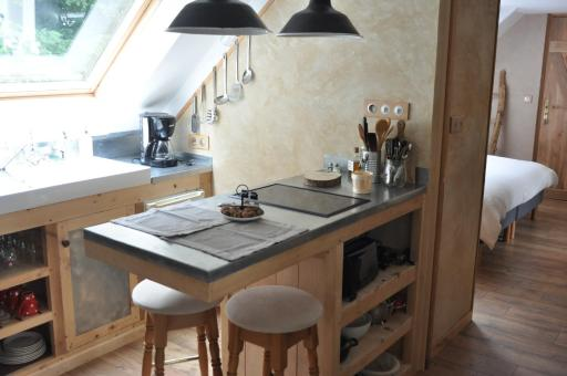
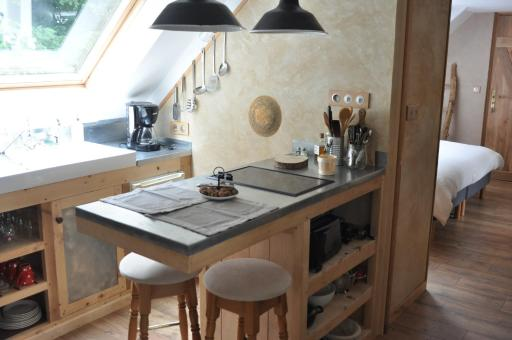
+ decorative plate [247,94,283,138]
